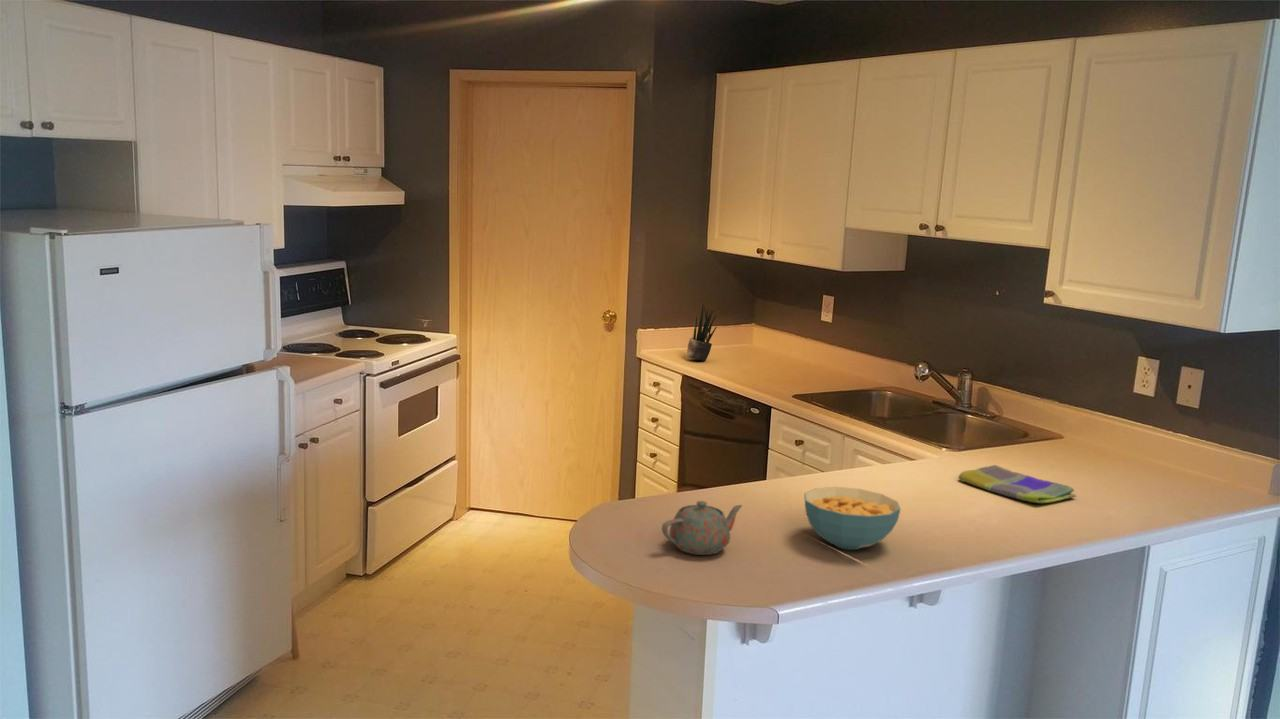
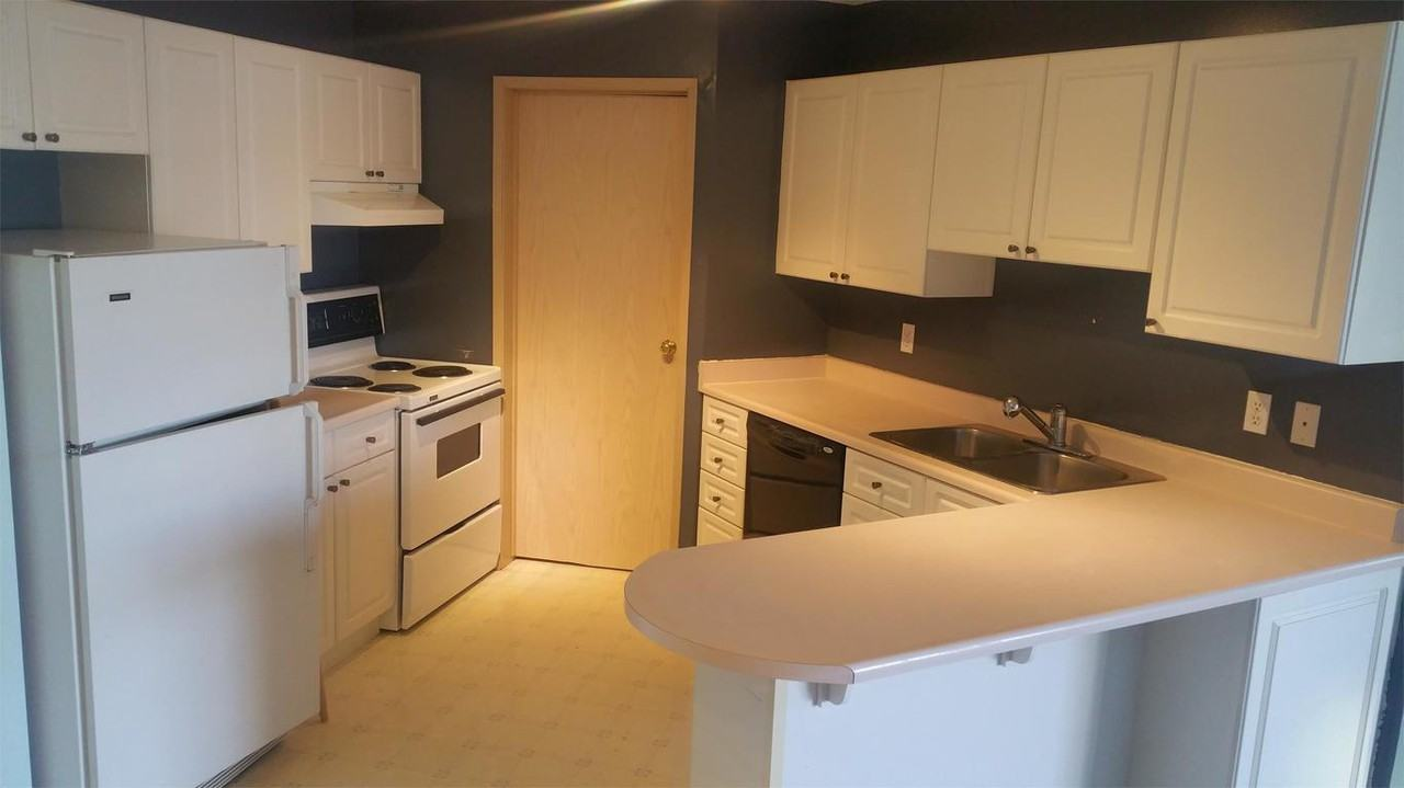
- dish towel [958,464,1077,504]
- potted plant [686,304,720,362]
- teapot [661,500,743,556]
- cereal bowl [803,486,901,551]
